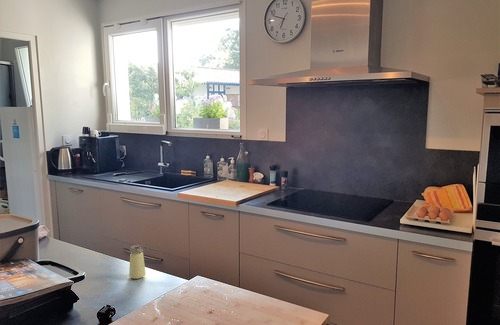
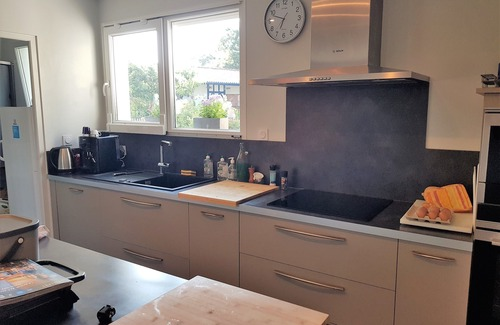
- saltshaker [128,244,147,280]
